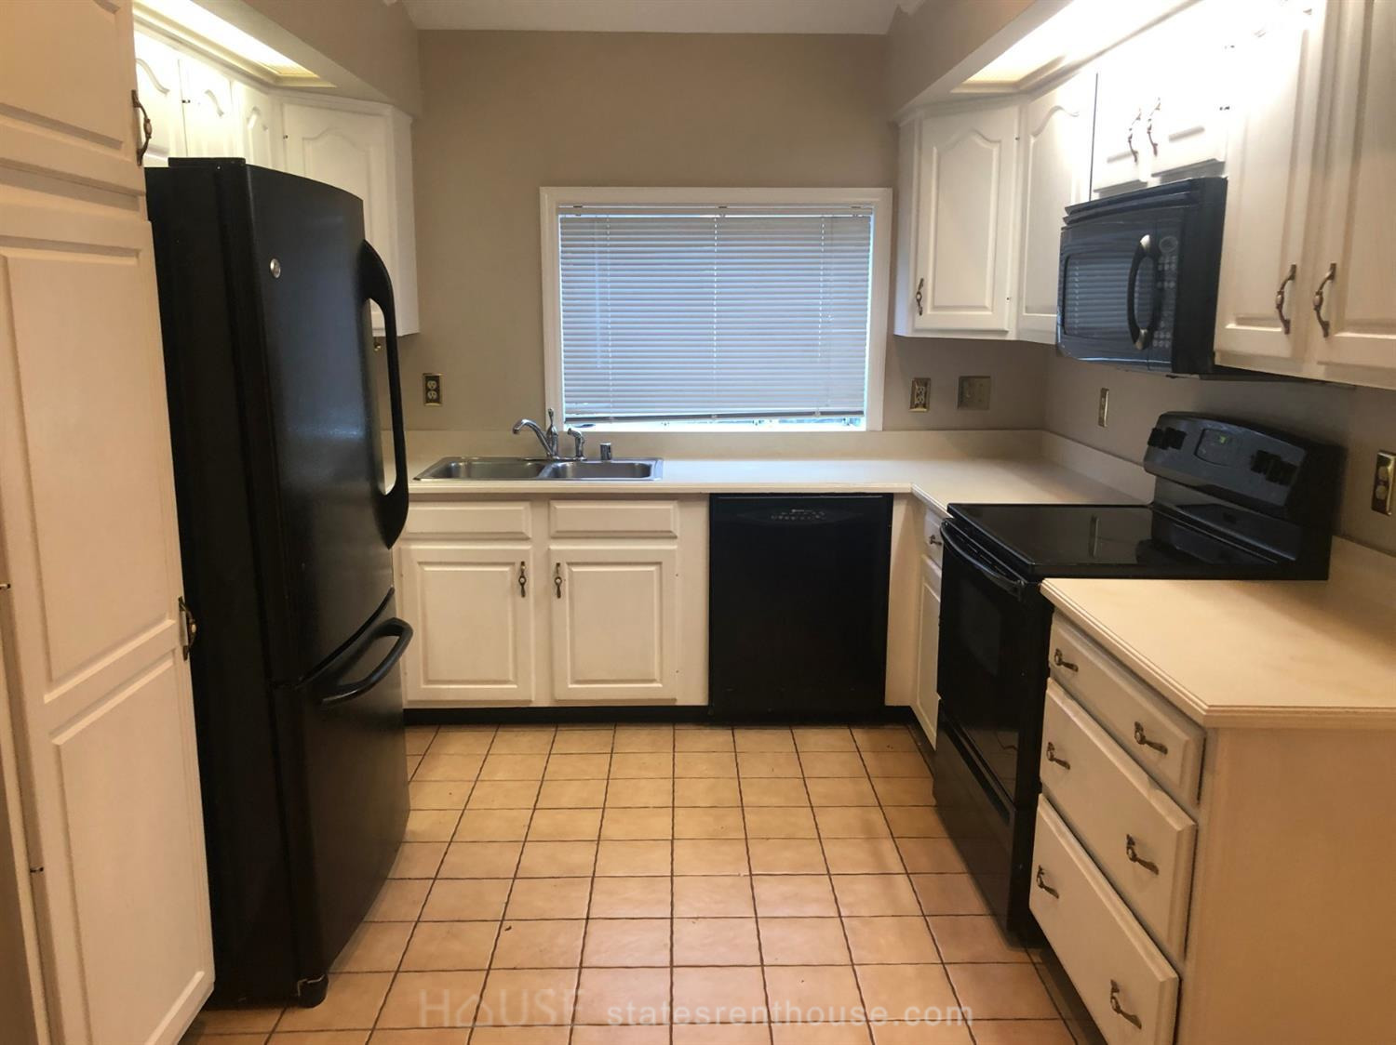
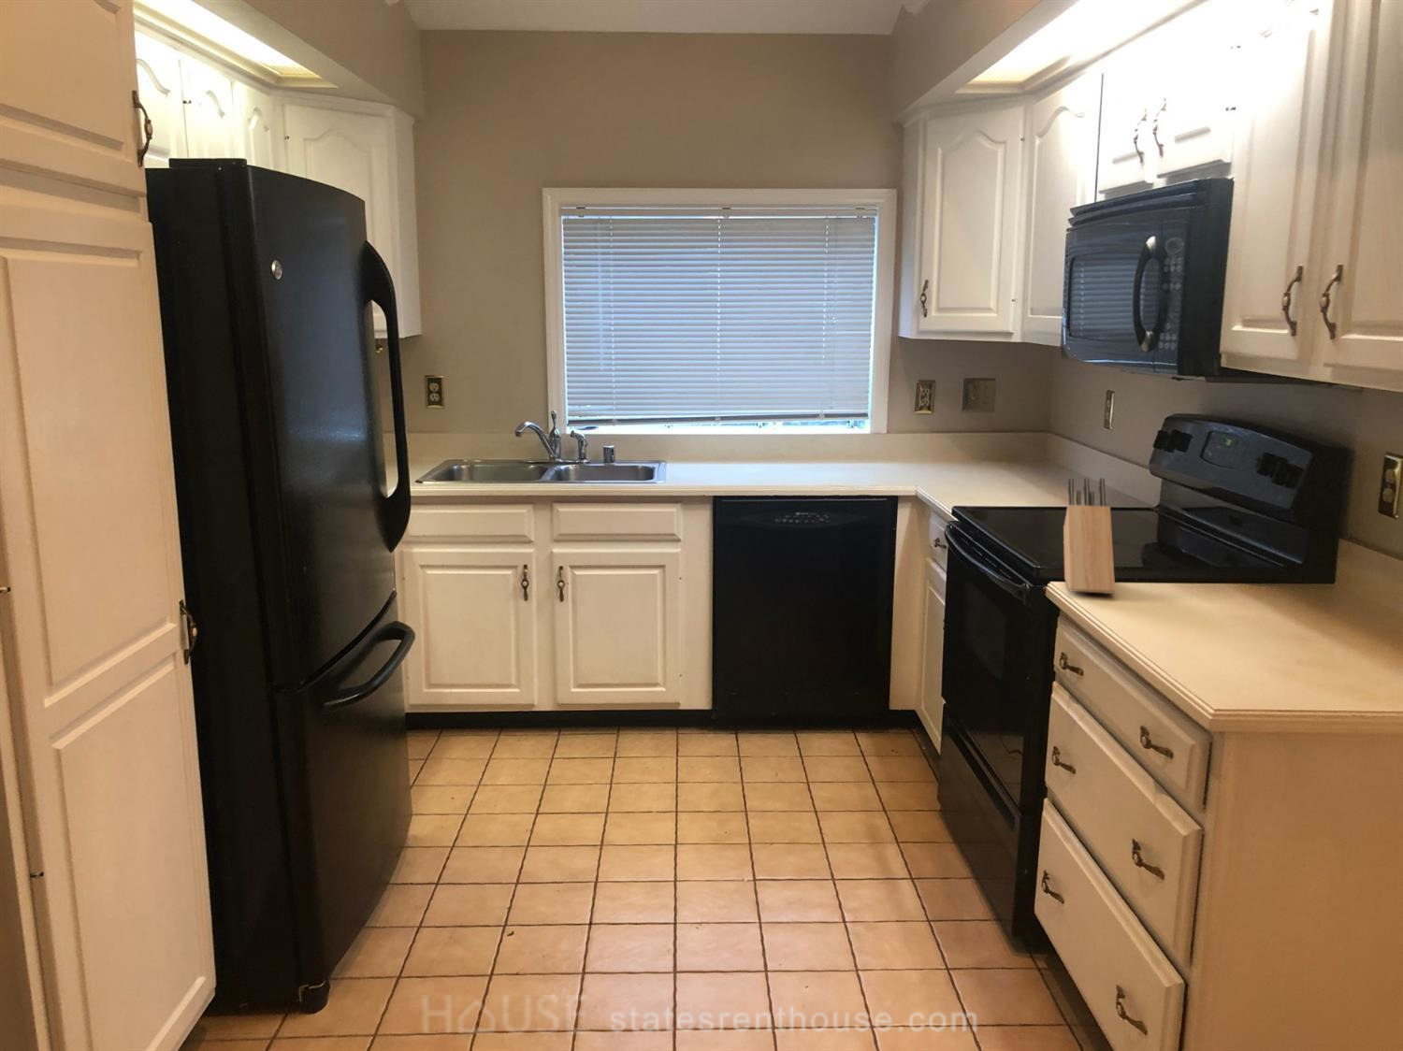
+ knife block [1063,477,1116,595]
